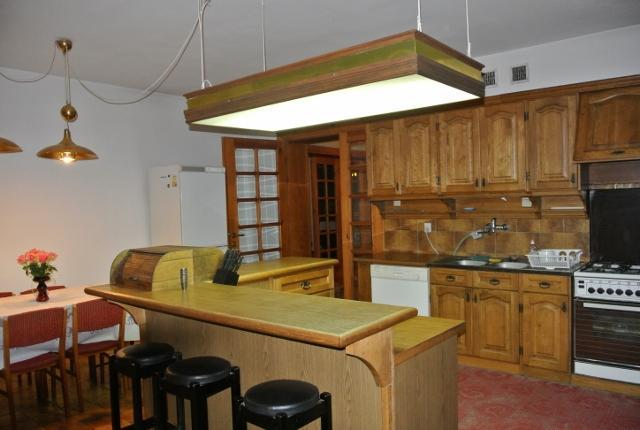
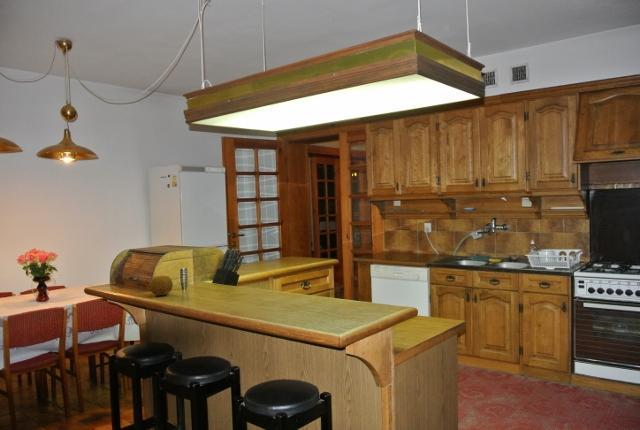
+ fruit [148,275,174,297]
